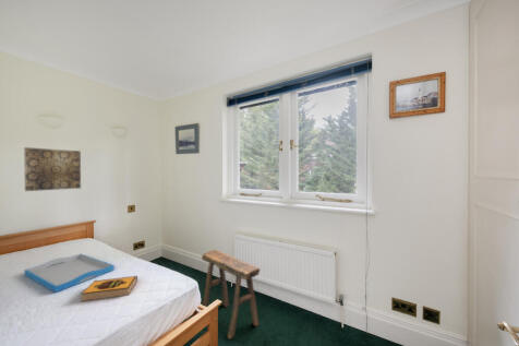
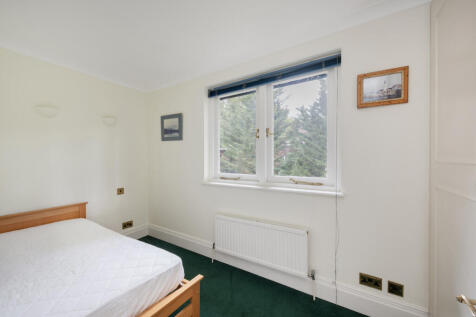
- tray [24,253,116,294]
- wall art [23,146,82,192]
- stool [201,249,261,341]
- hardback book [80,275,138,302]
